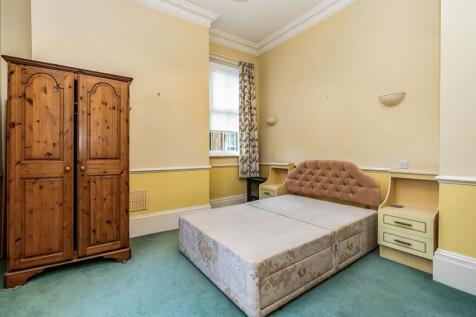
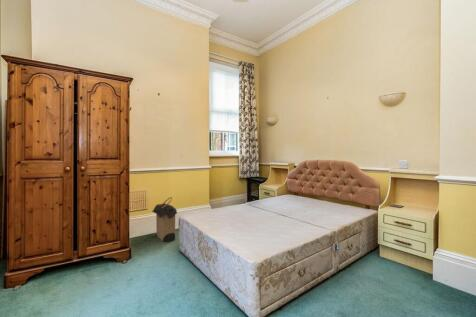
+ laundry hamper [151,196,178,243]
